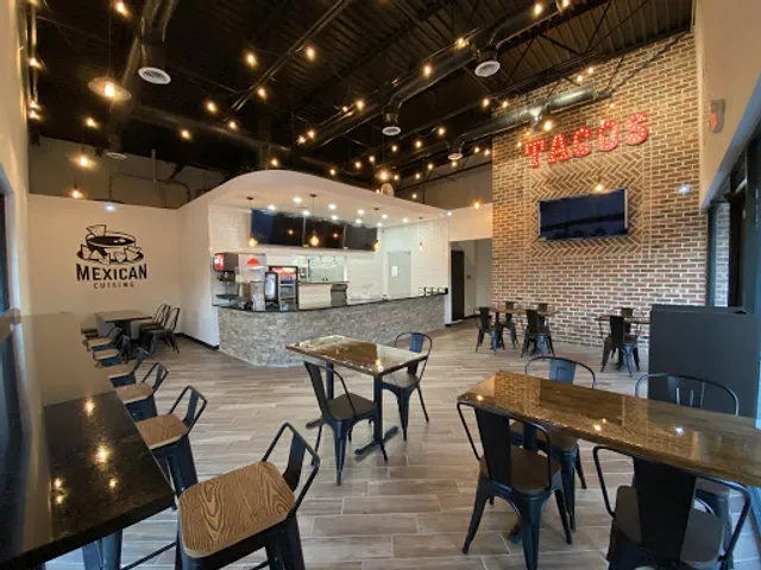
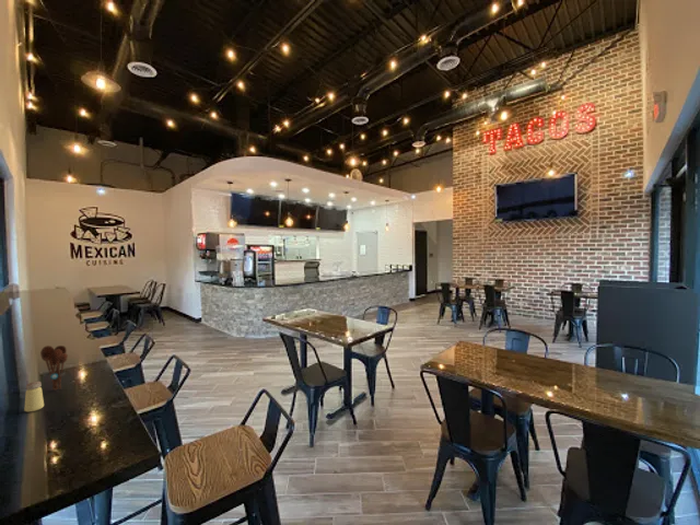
+ utensil holder [39,345,69,392]
+ saltshaker [23,381,45,413]
